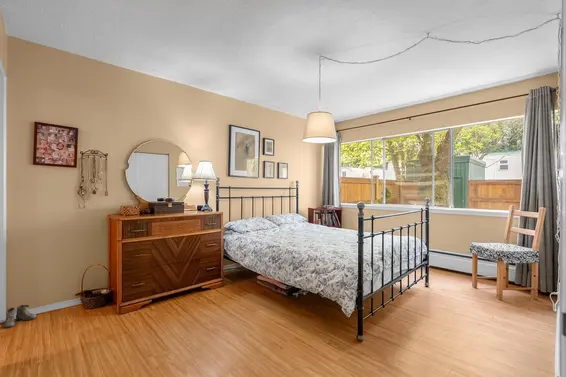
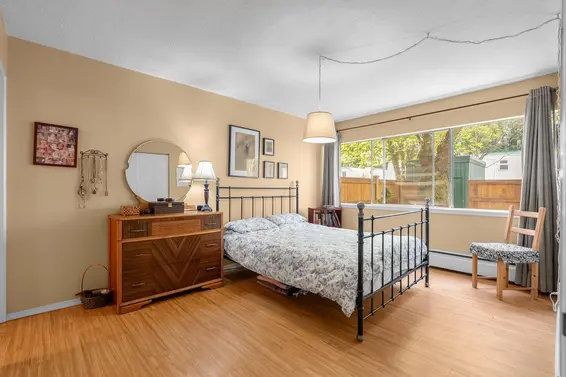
- boots [2,304,38,329]
